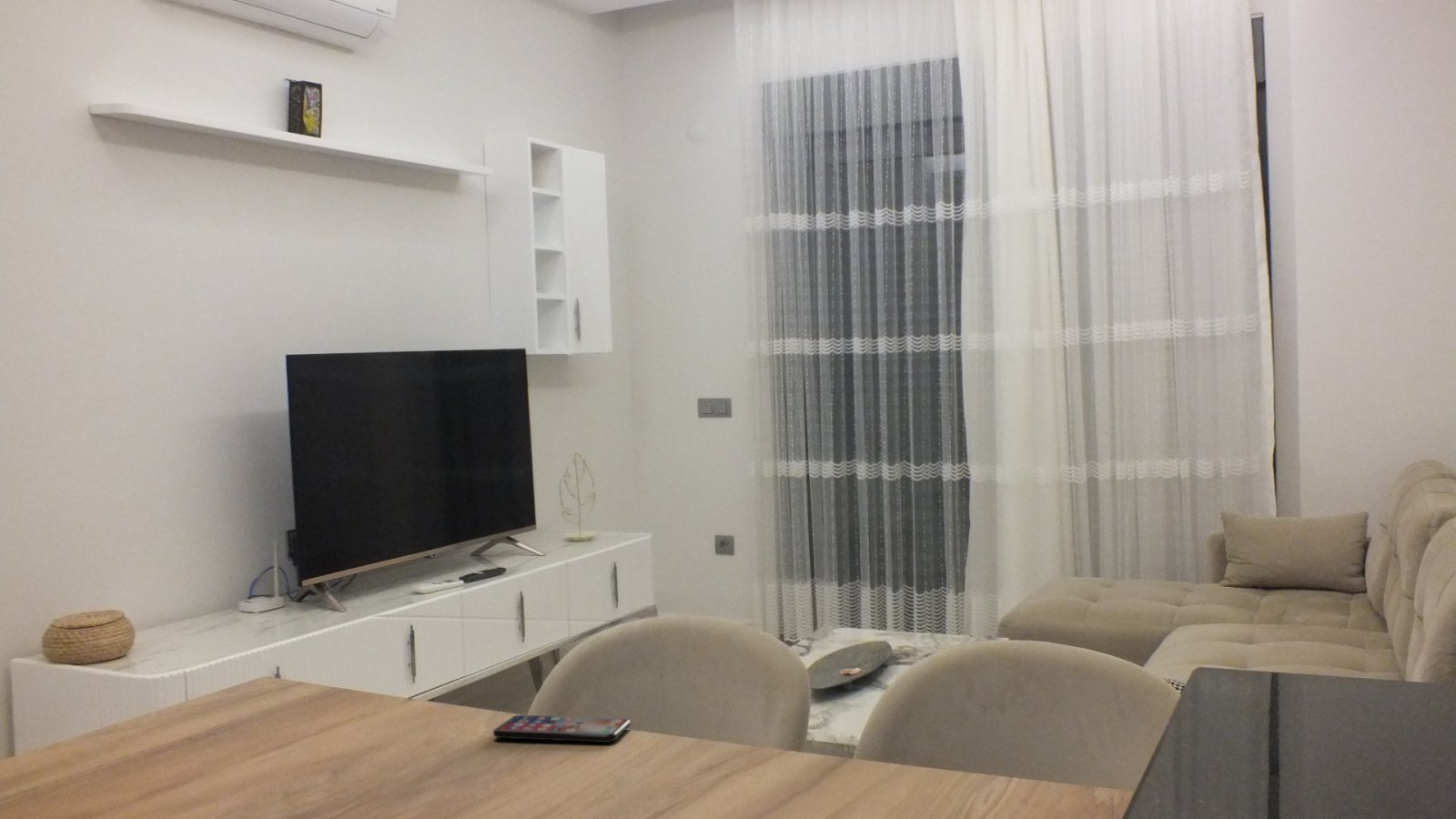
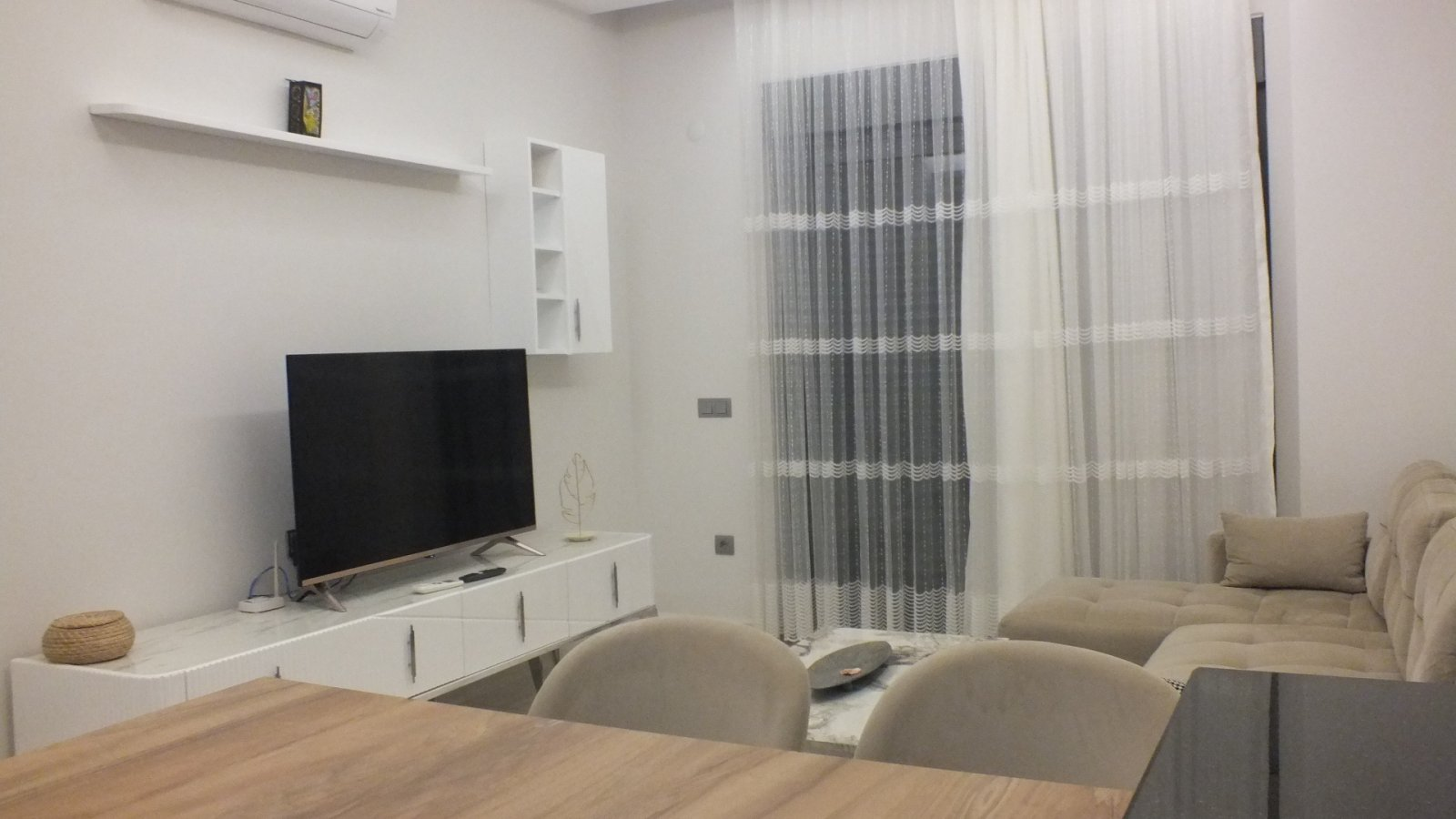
- smartphone [492,713,632,743]
